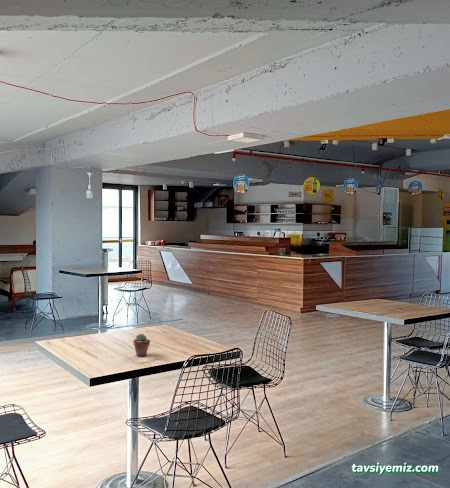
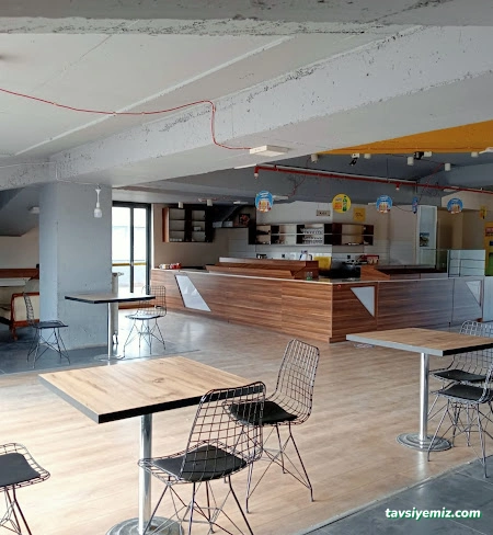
- potted succulent [132,333,151,358]
